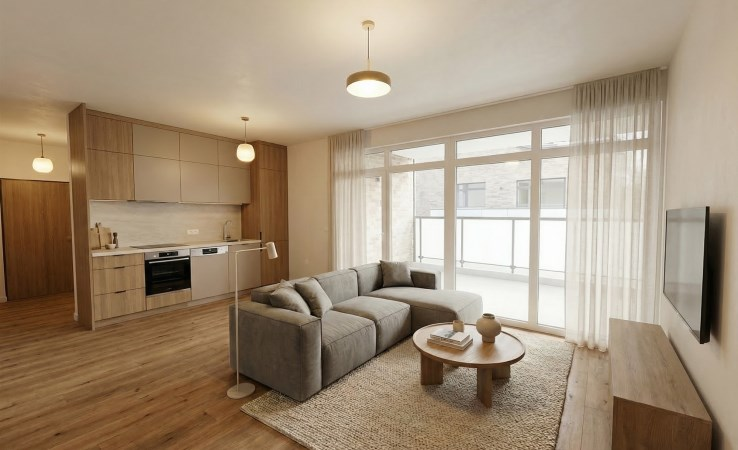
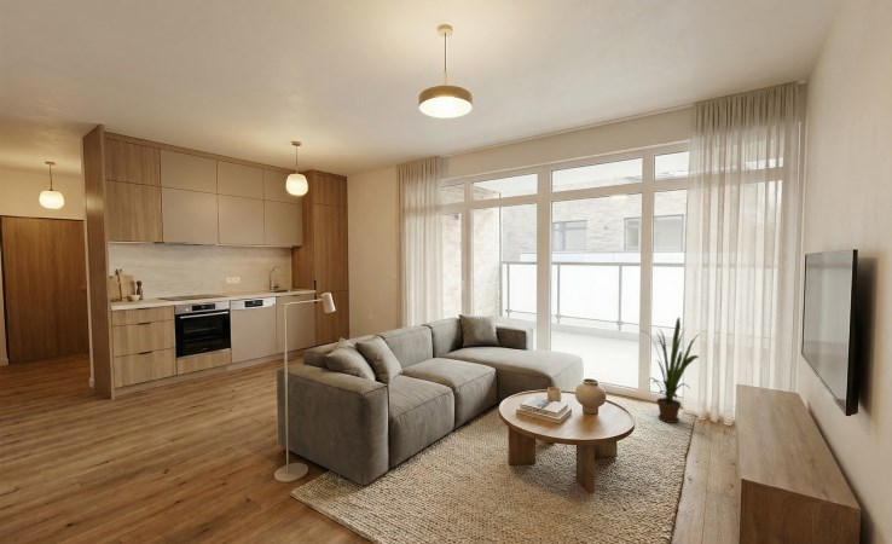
+ house plant [639,317,701,424]
